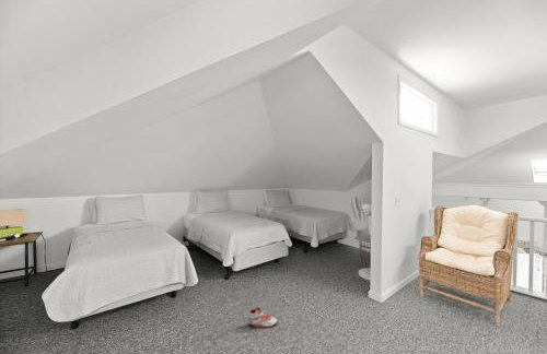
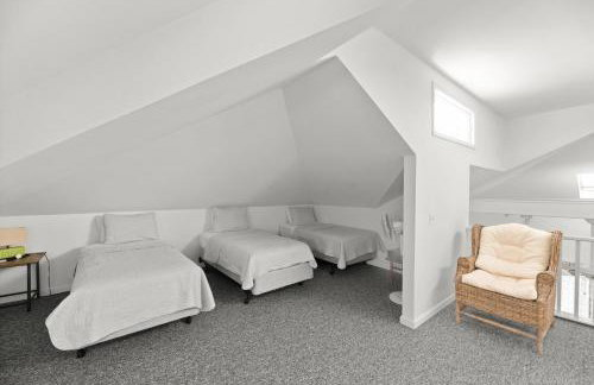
- sneaker [247,306,279,329]
